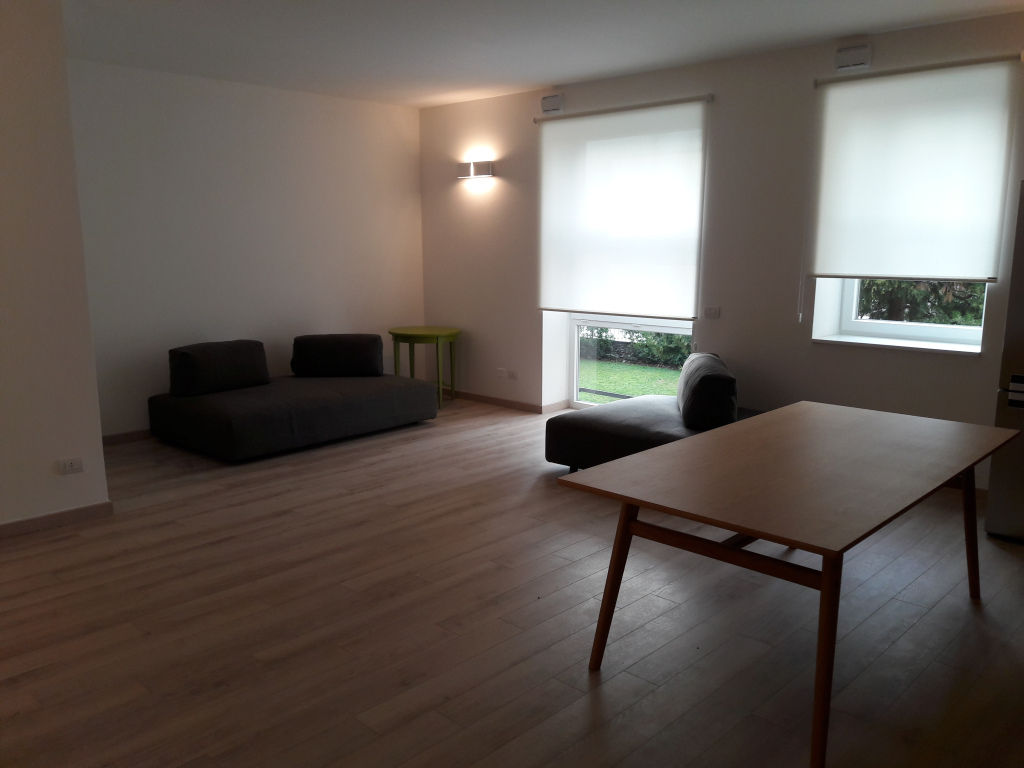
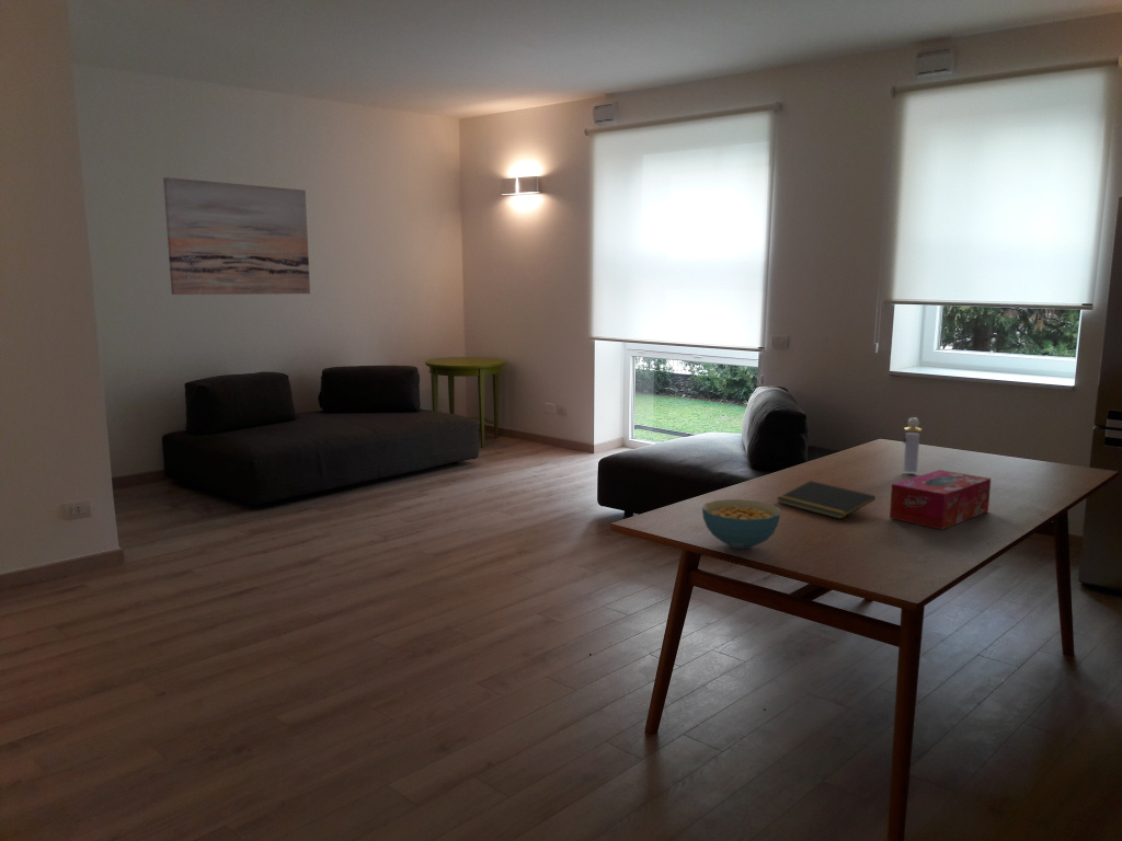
+ cereal bowl [701,498,782,550]
+ notepad [776,480,877,520]
+ perfume bottle [902,416,923,473]
+ tissue box [889,469,992,531]
+ wall art [162,176,311,296]
